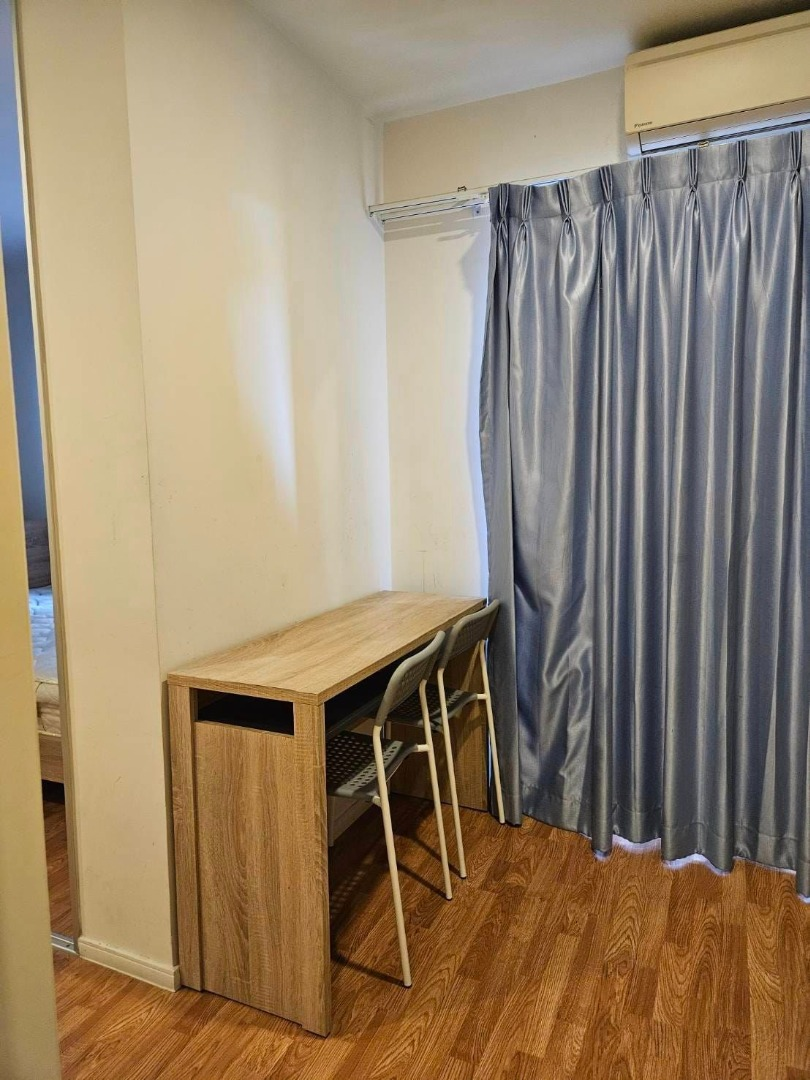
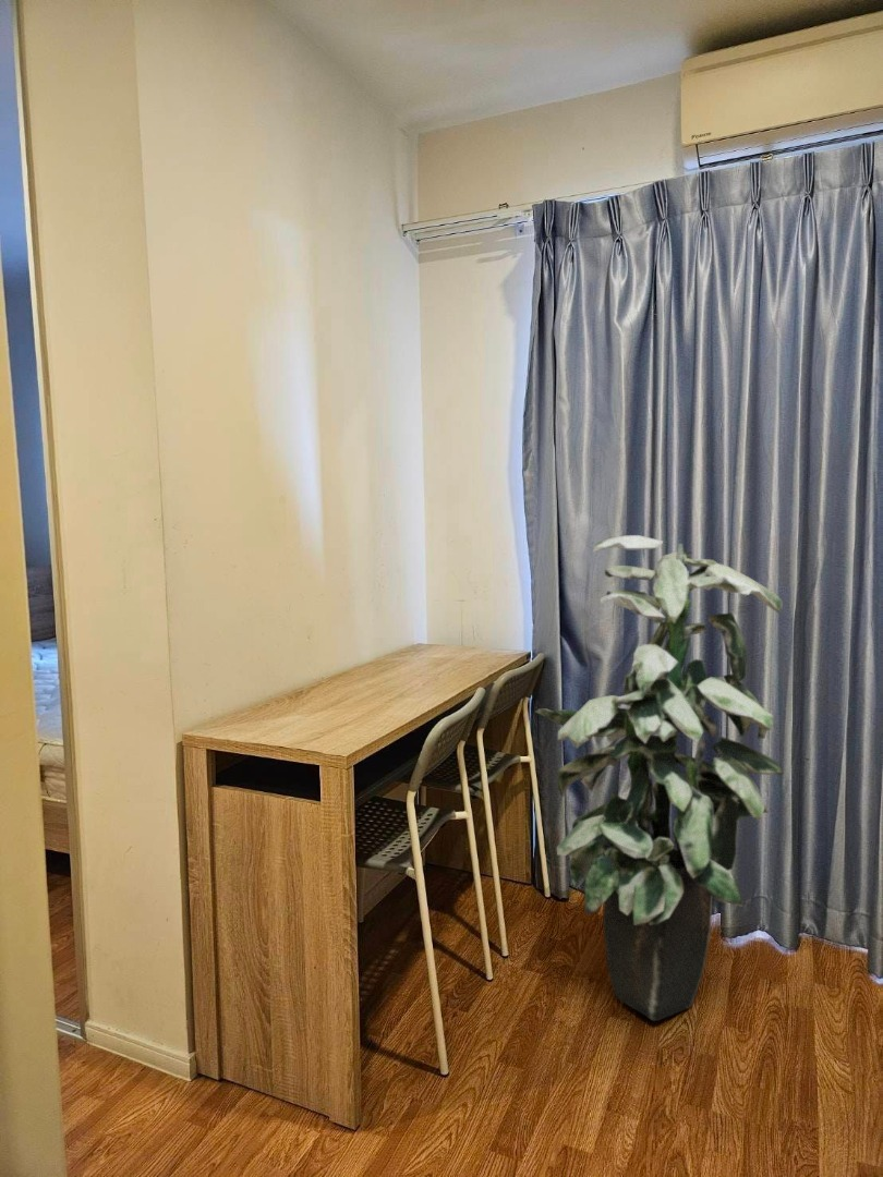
+ indoor plant [535,534,785,1022]
